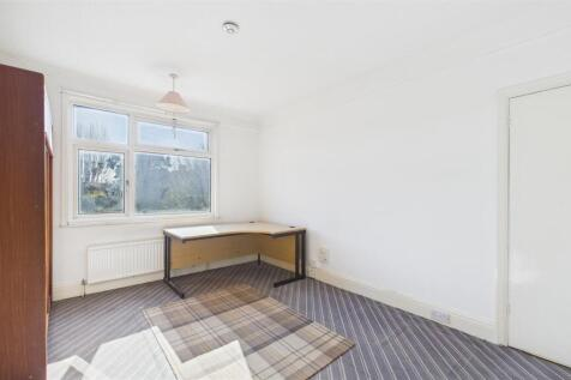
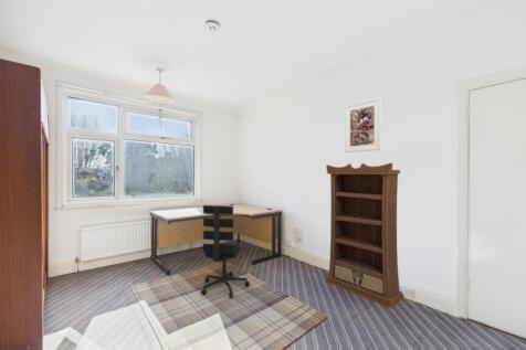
+ office chair [200,204,251,299]
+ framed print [344,97,382,153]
+ bookcase [324,162,406,309]
